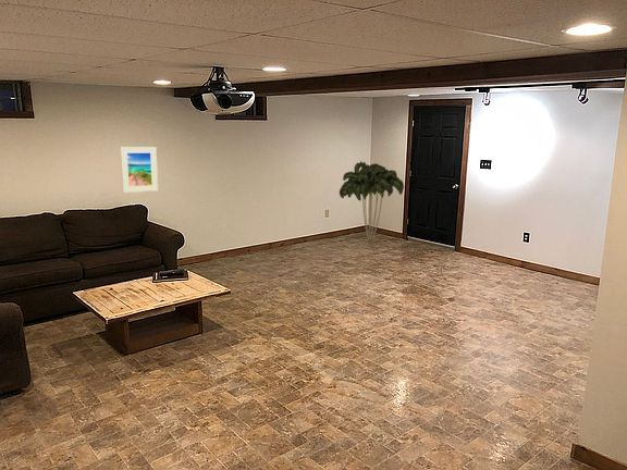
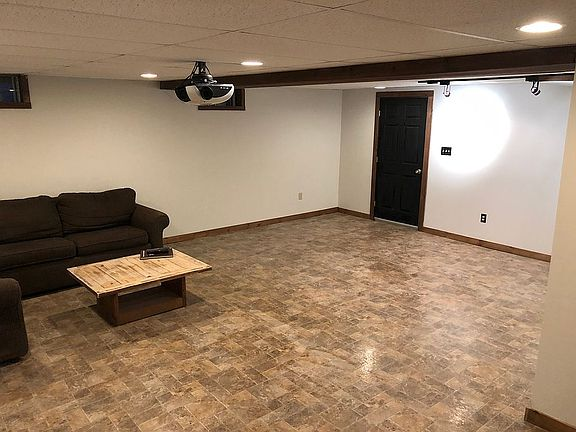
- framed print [120,146,159,194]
- indoor plant [339,161,405,242]
